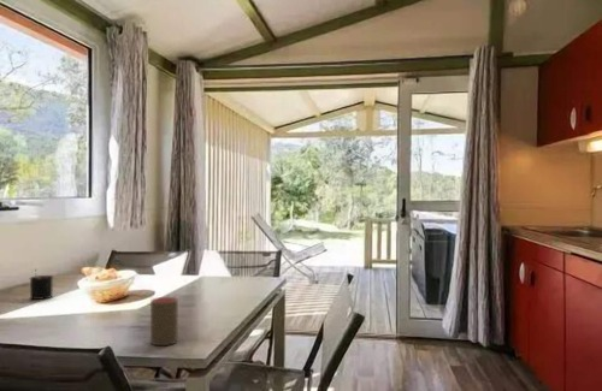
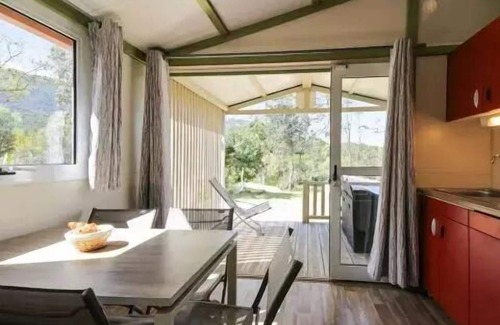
- cup [149,296,179,346]
- candle [29,267,54,301]
